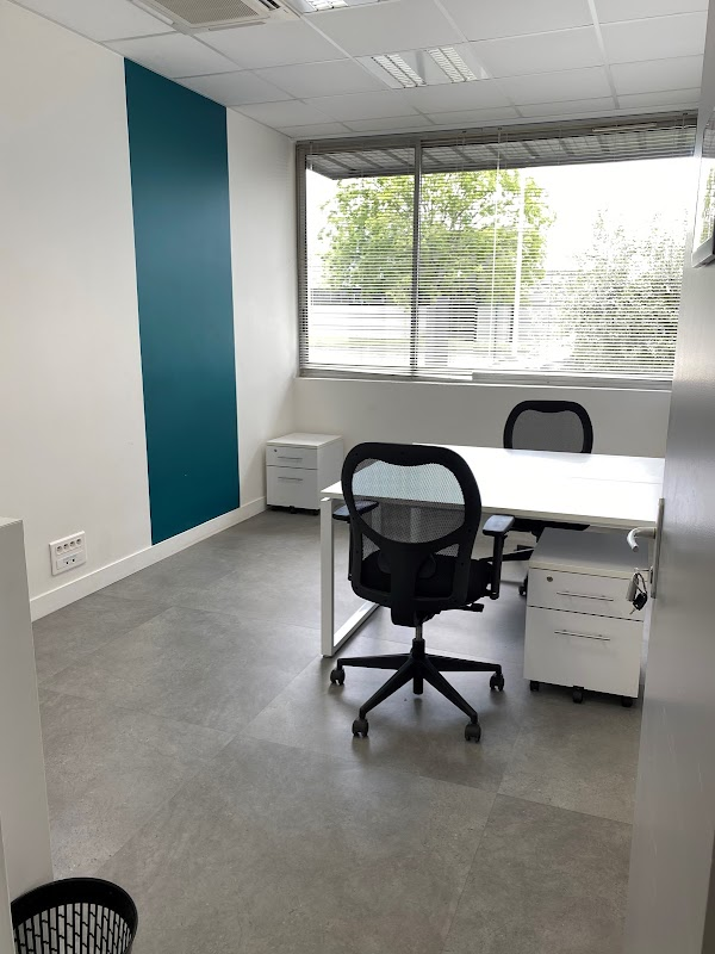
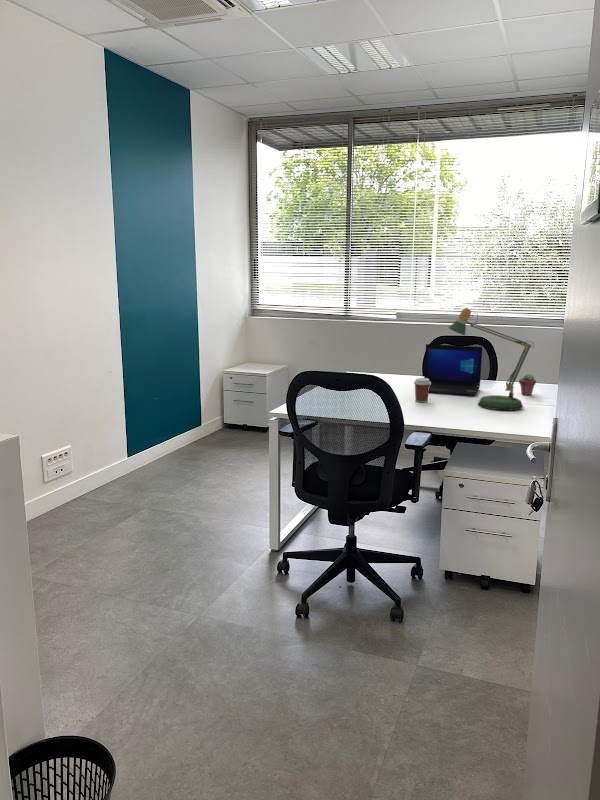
+ desk lamp [448,307,535,411]
+ laptop [423,343,483,397]
+ coffee cup [413,377,431,403]
+ potted succulent [518,373,537,396]
